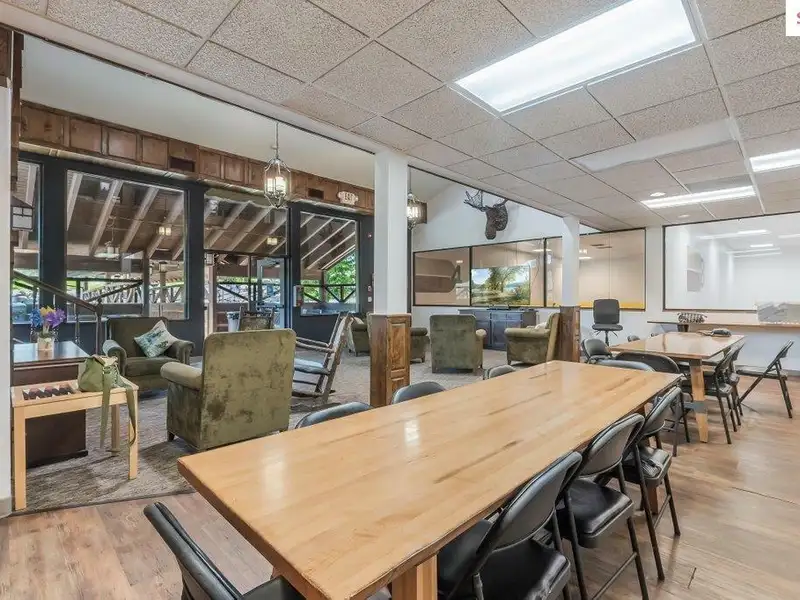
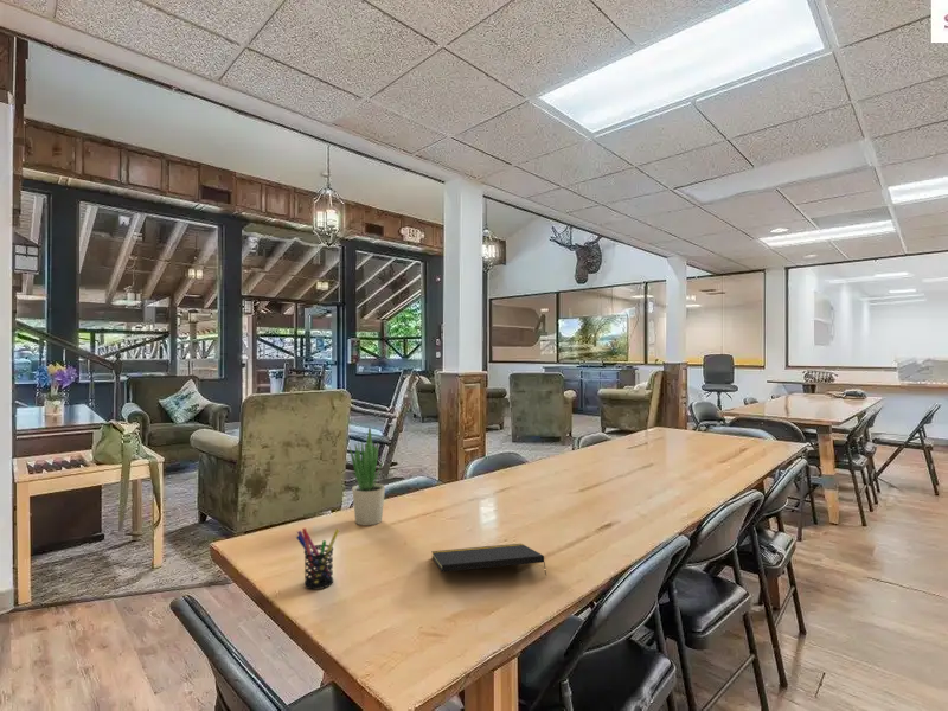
+ pen holder [295,527,340,590]
+ potted plant [348,427,387,526]
+ notepad [430,543,547,576]
